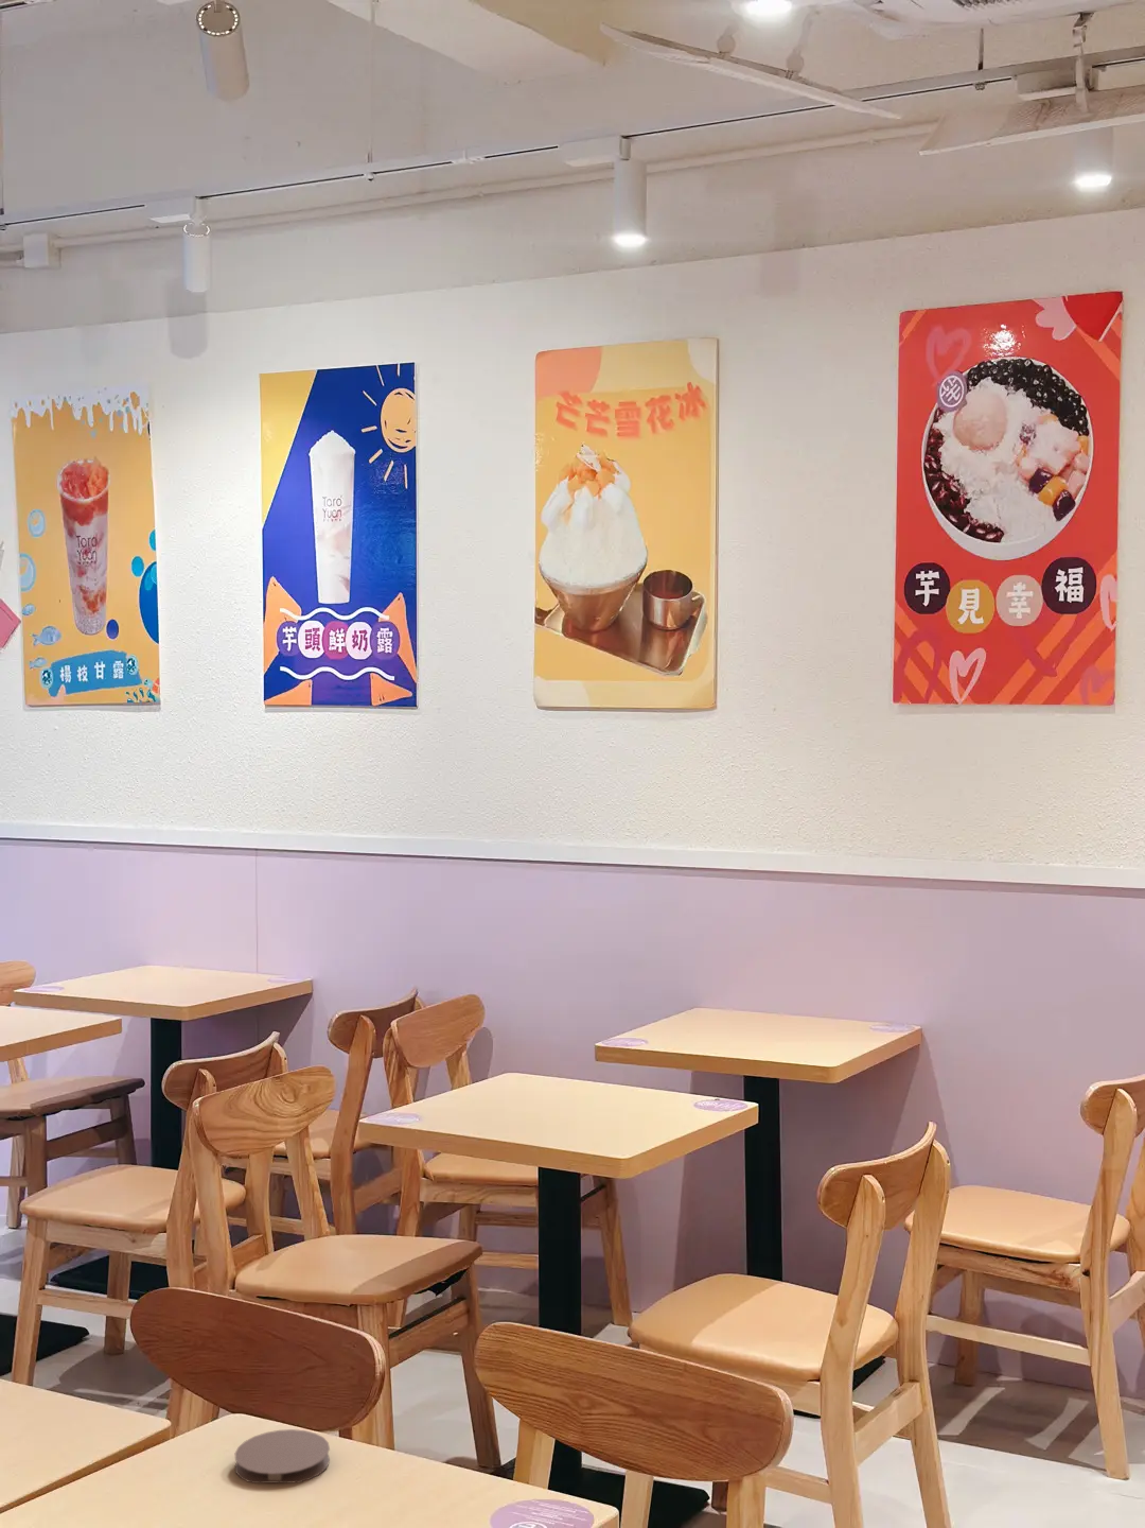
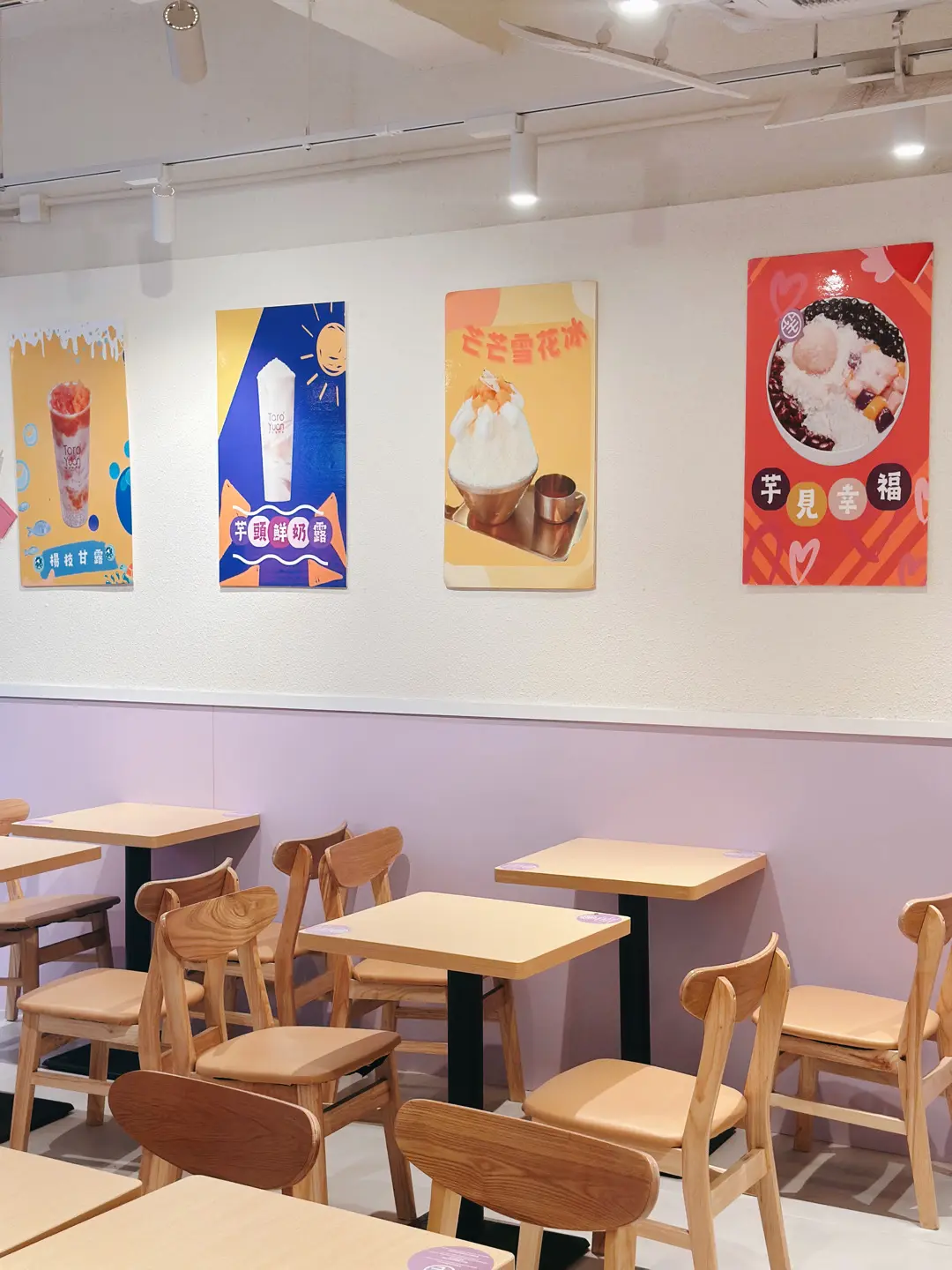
- coaster [235,1428,331,1485]
